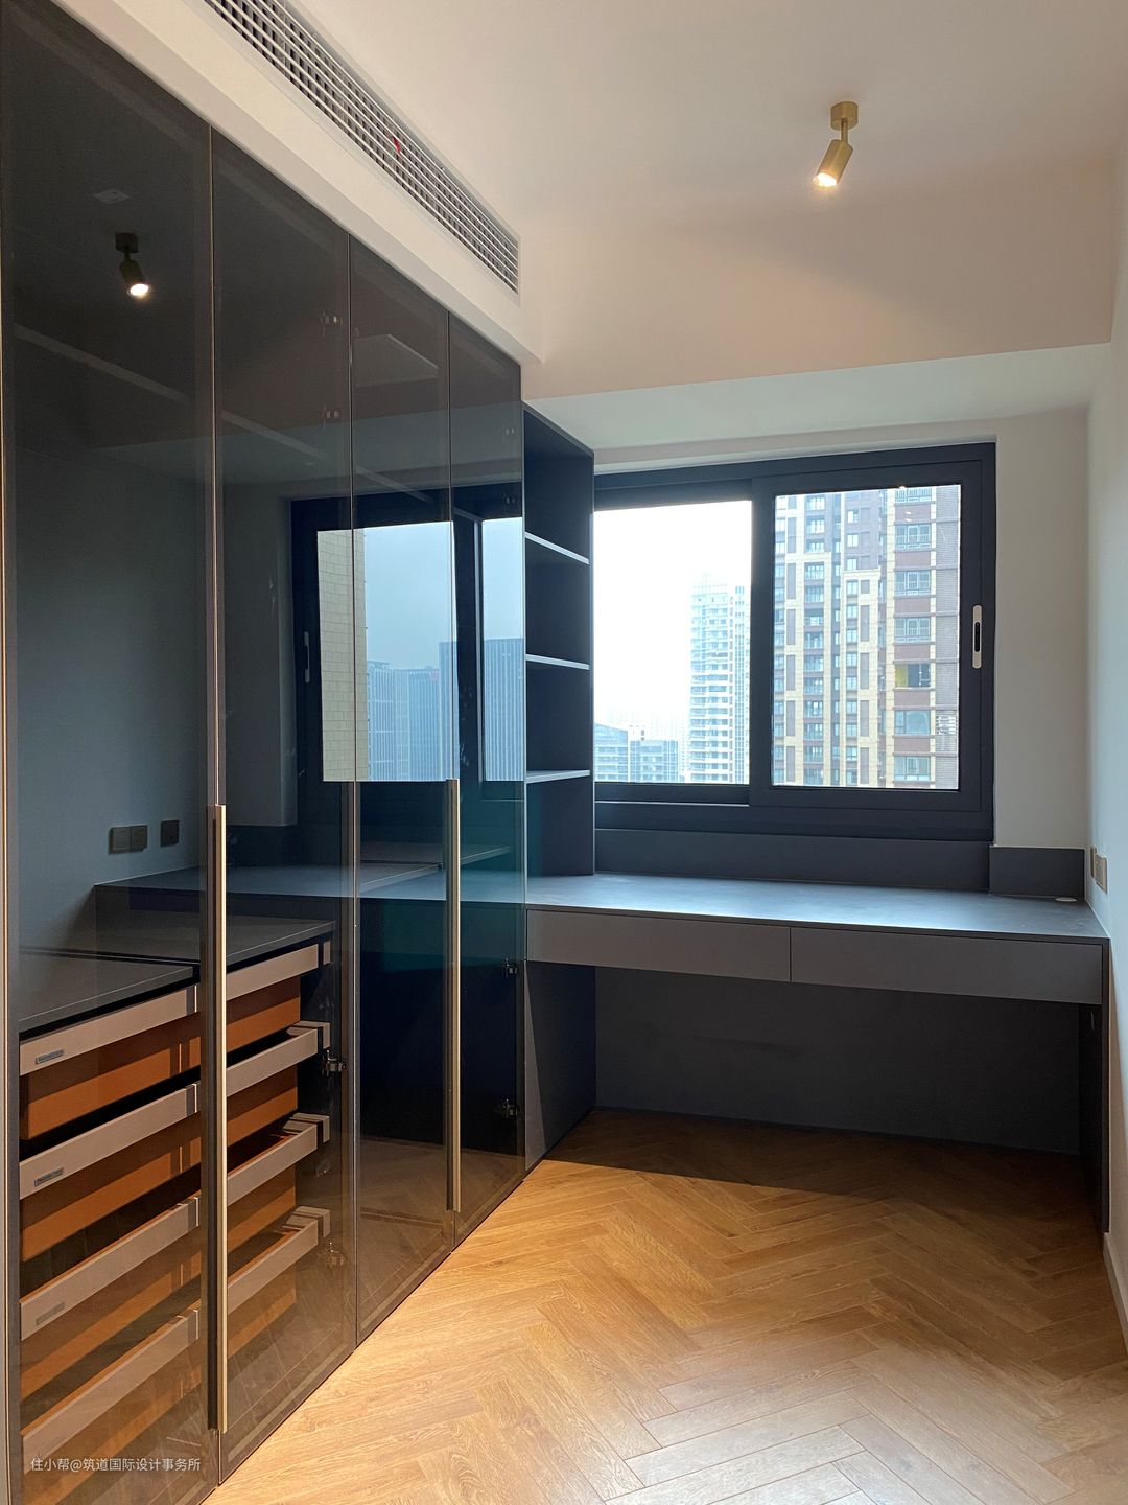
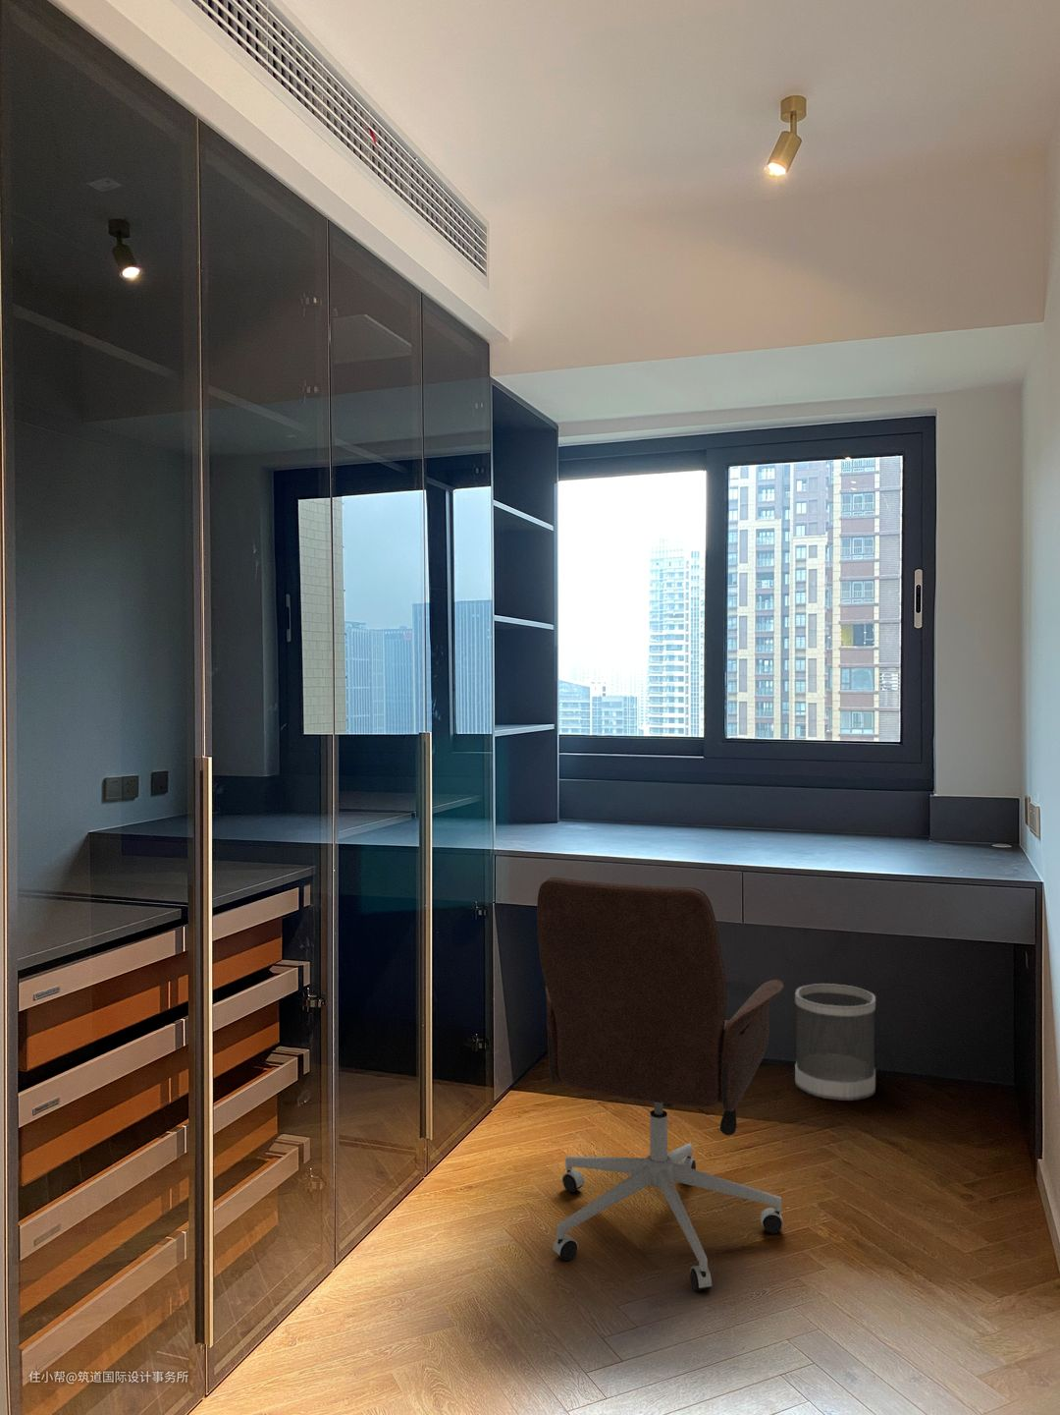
+ wastebasket [794,983,876,1102]
+ office chair [536,877,784,1292]
